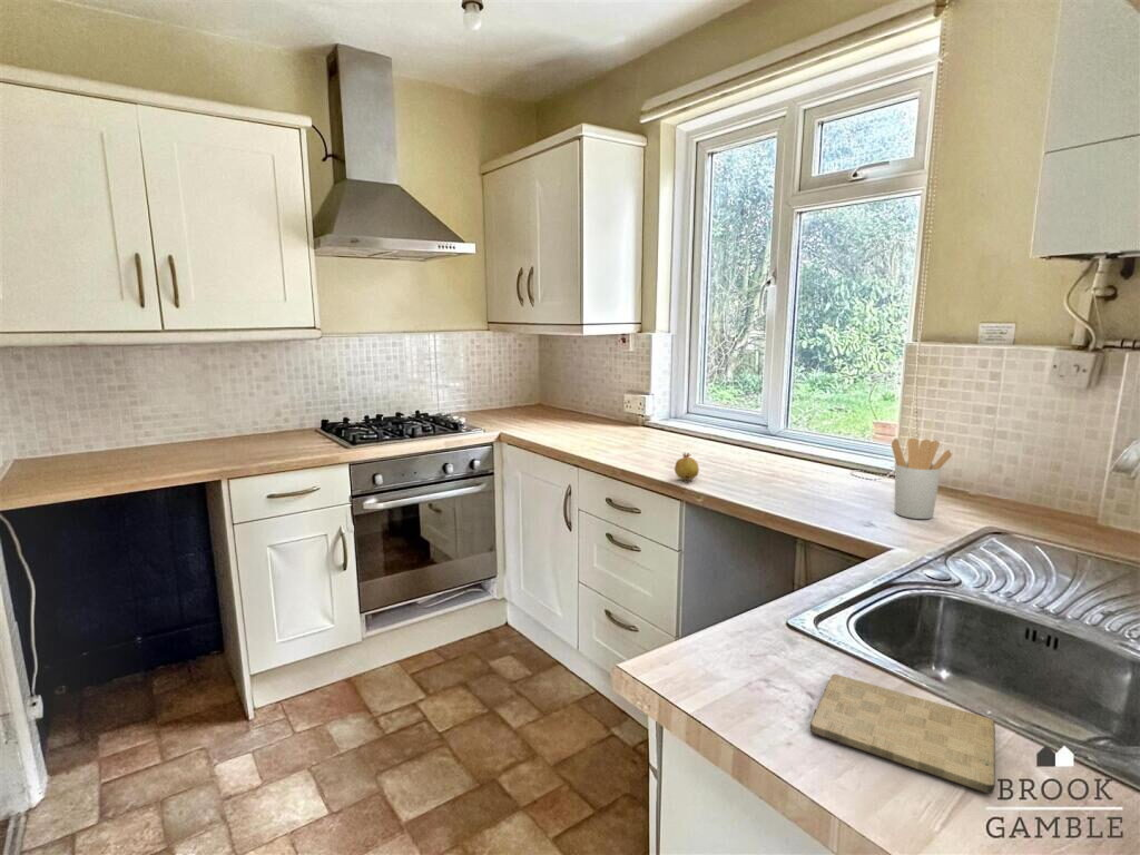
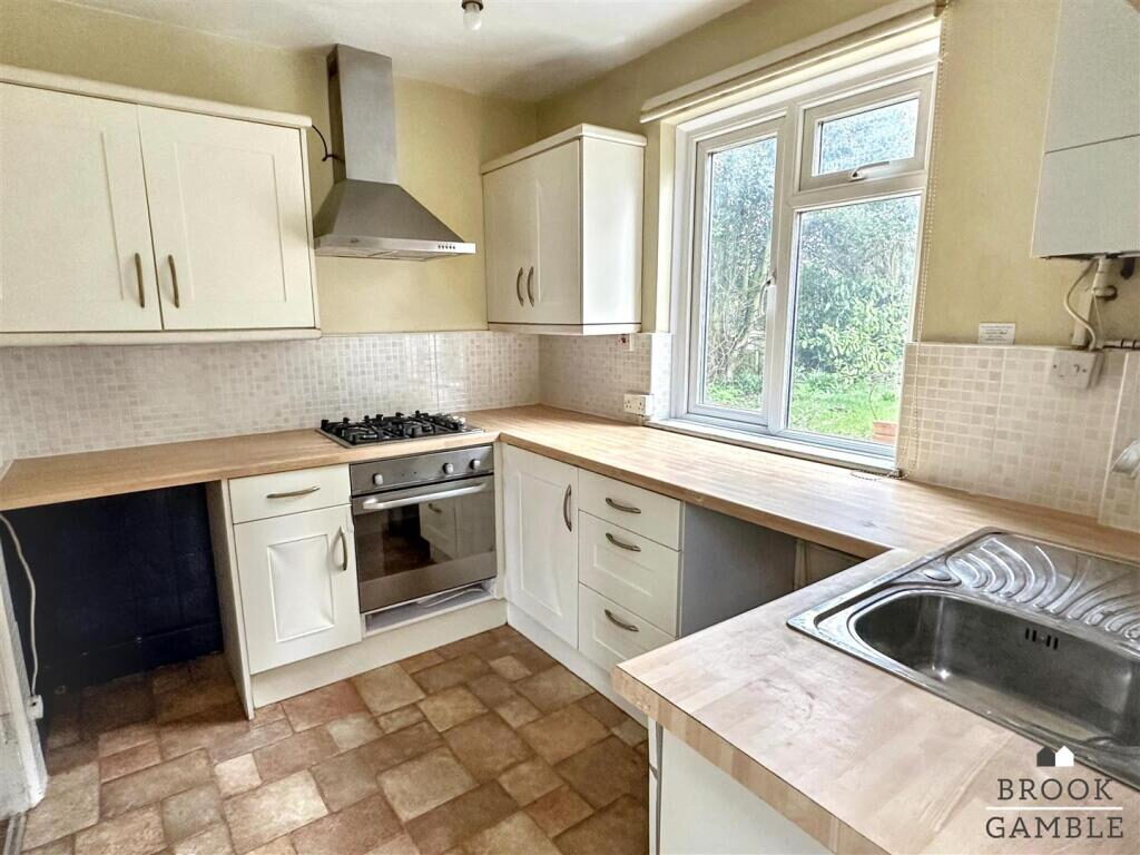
- fruit [674,452,700,483]
- cutting board [809,674,996,795]
- utensil holder [891,436,953,520]
